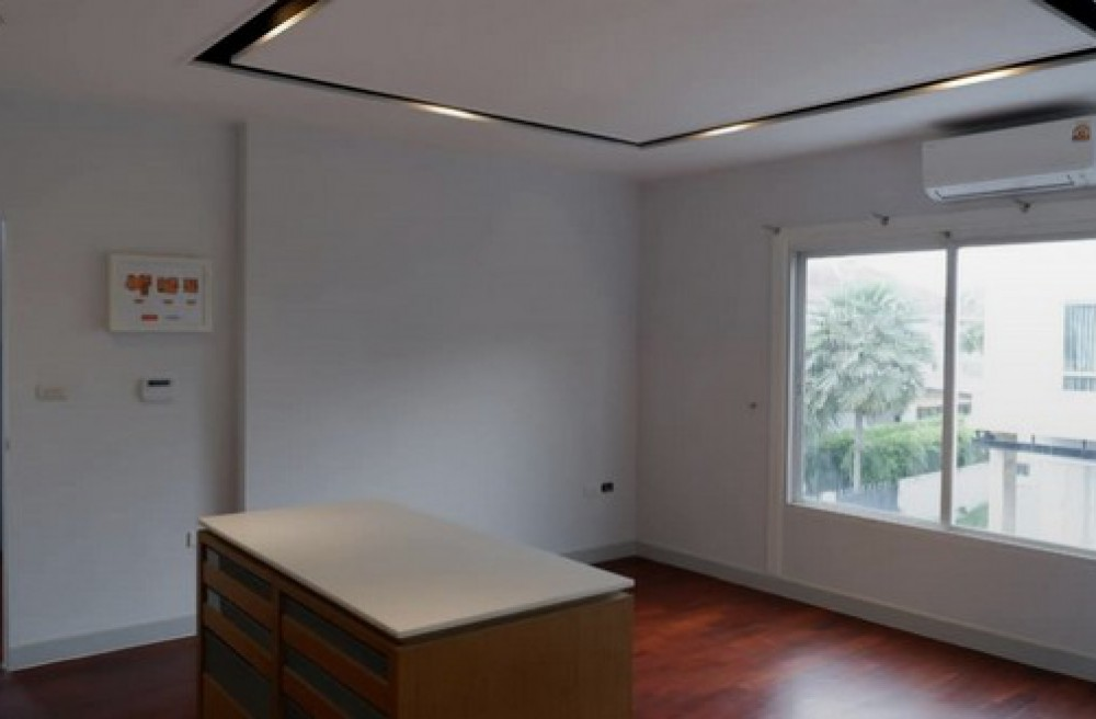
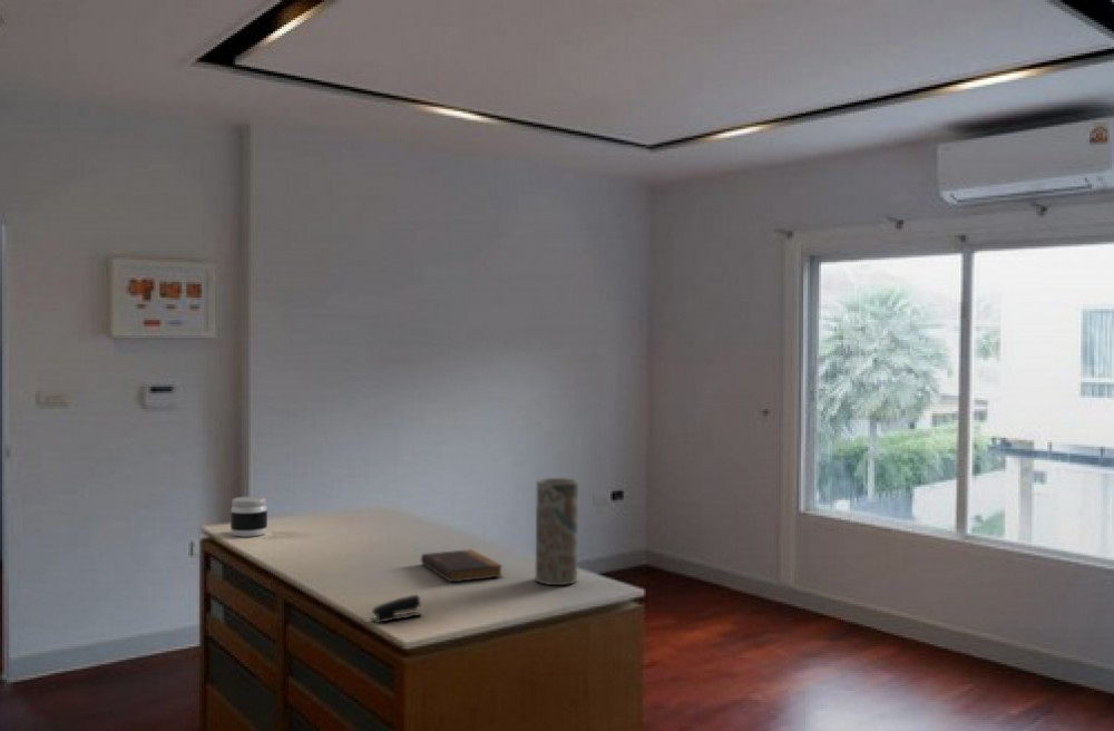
+ stapler [369,594,423,624]
+ book [420,548,504,583]
+ vase [535,477,579,586]
+ jar [229,495,268,538]
